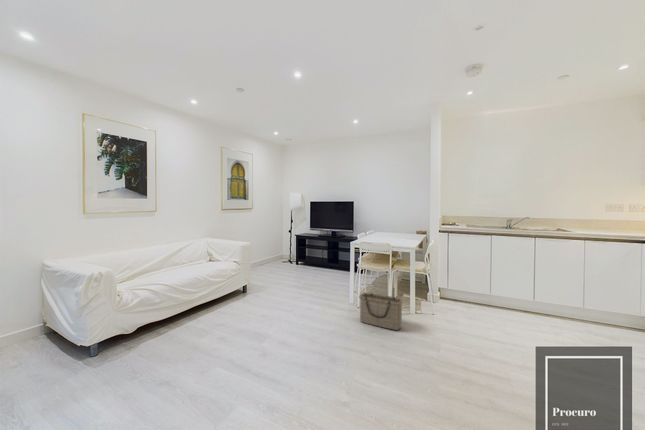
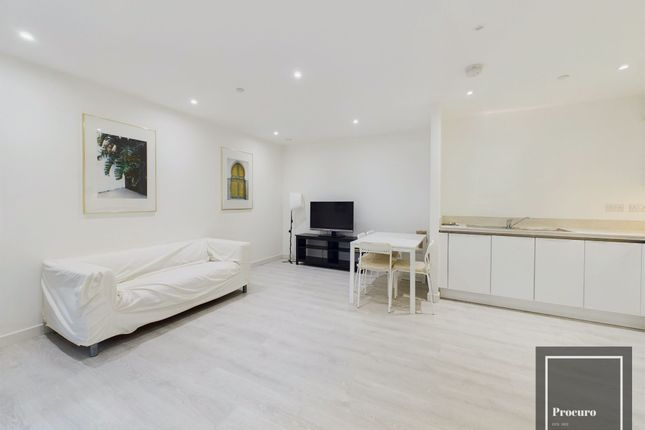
- basket [358,291,404,331]
